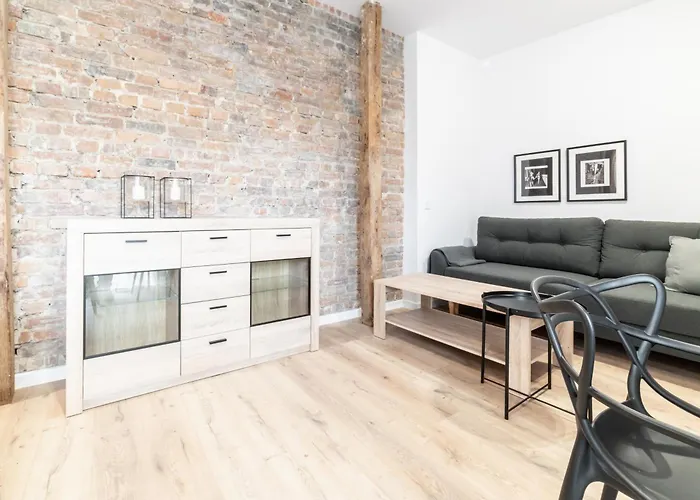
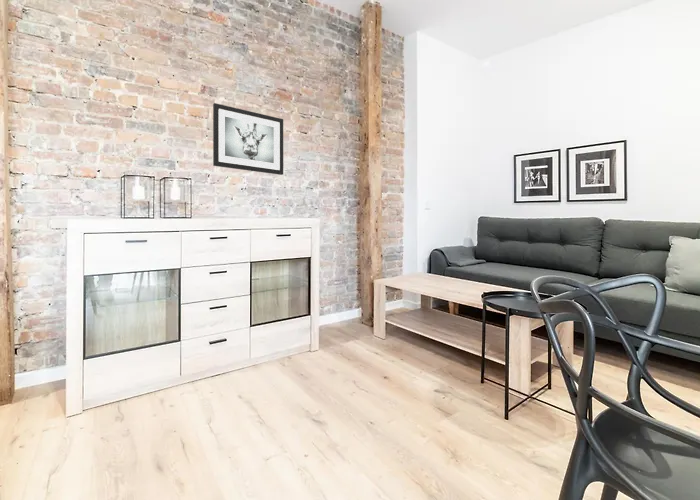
+ wall art [212,102,284,176]
